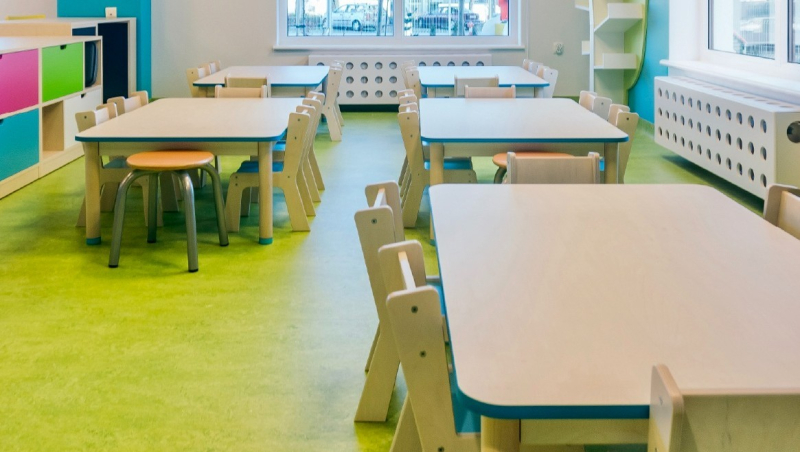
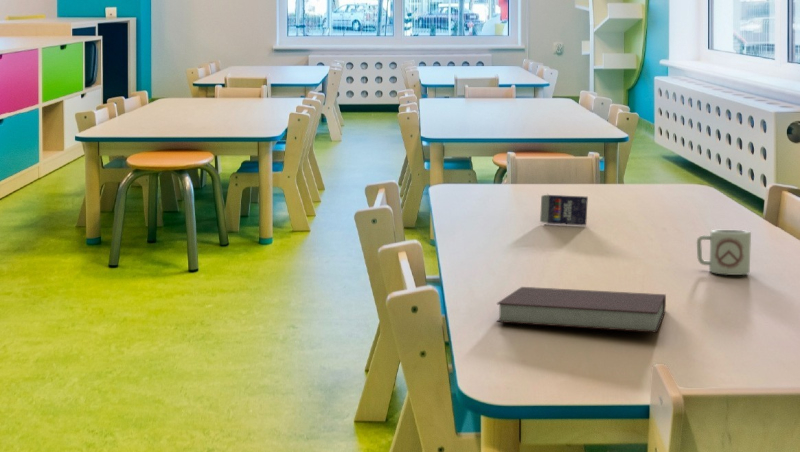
+ cup [696,229,752,276]
+ notebook [495,286,667,334]
+ crayon box [539,192,589,226]
